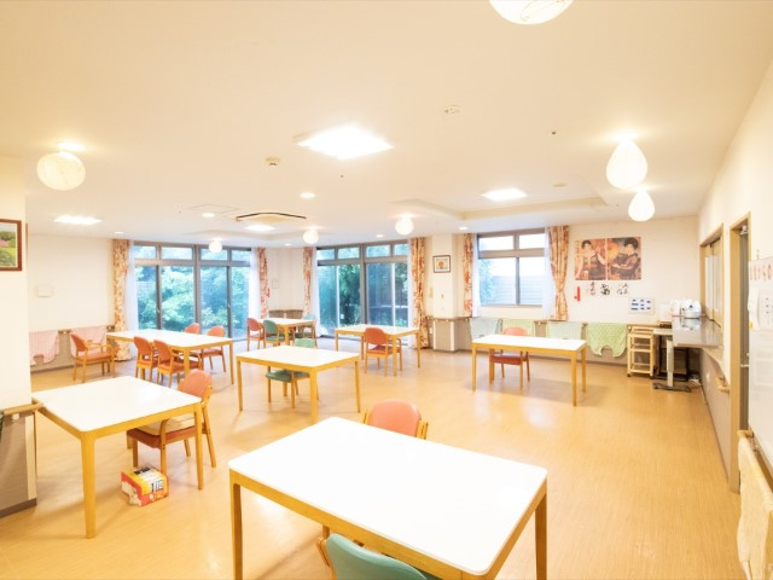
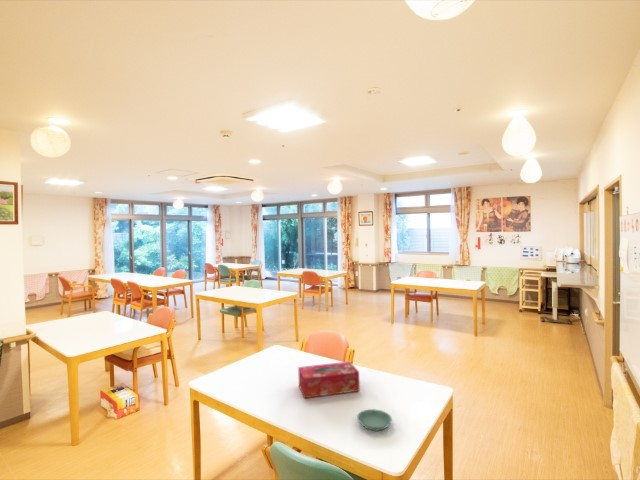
+ saucer [356,408,393,432]
+ tissue box [297,361,360,399]
